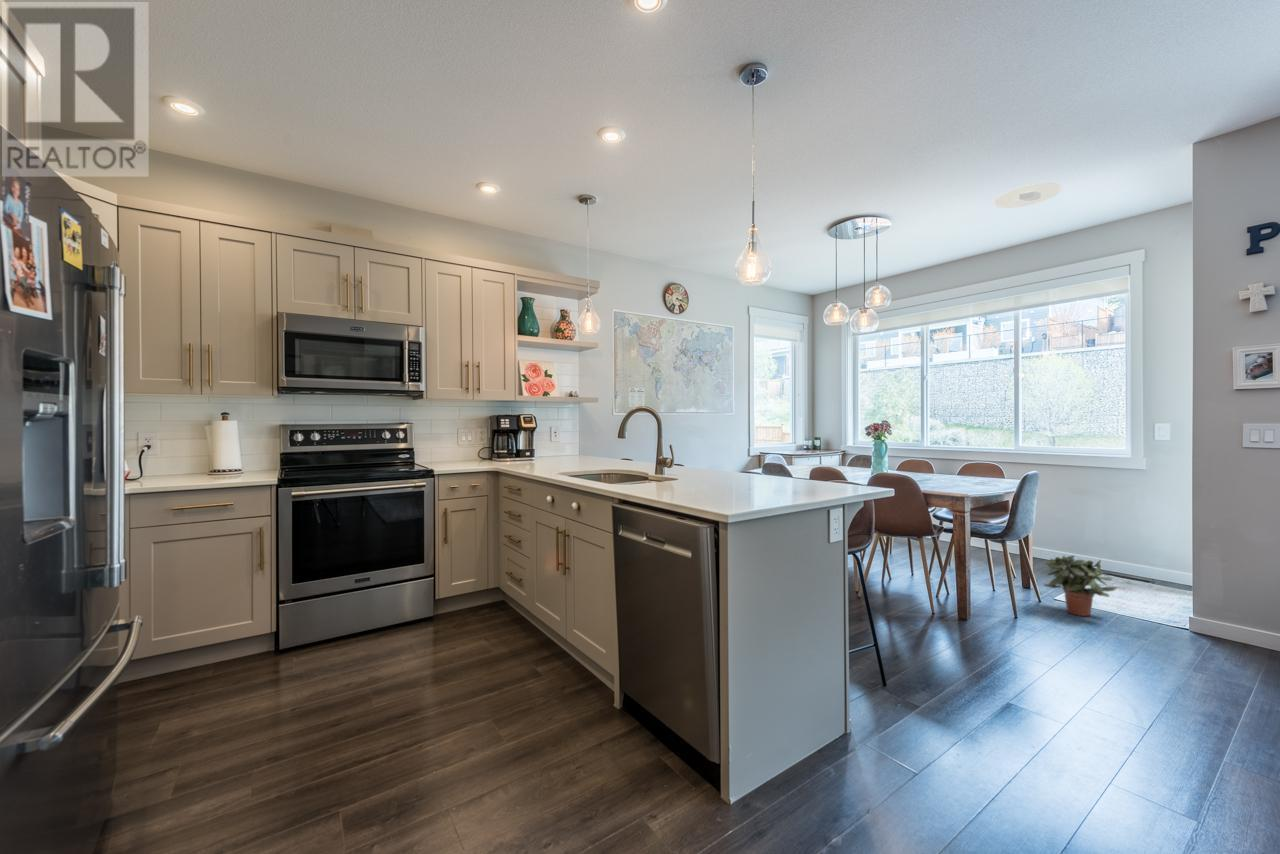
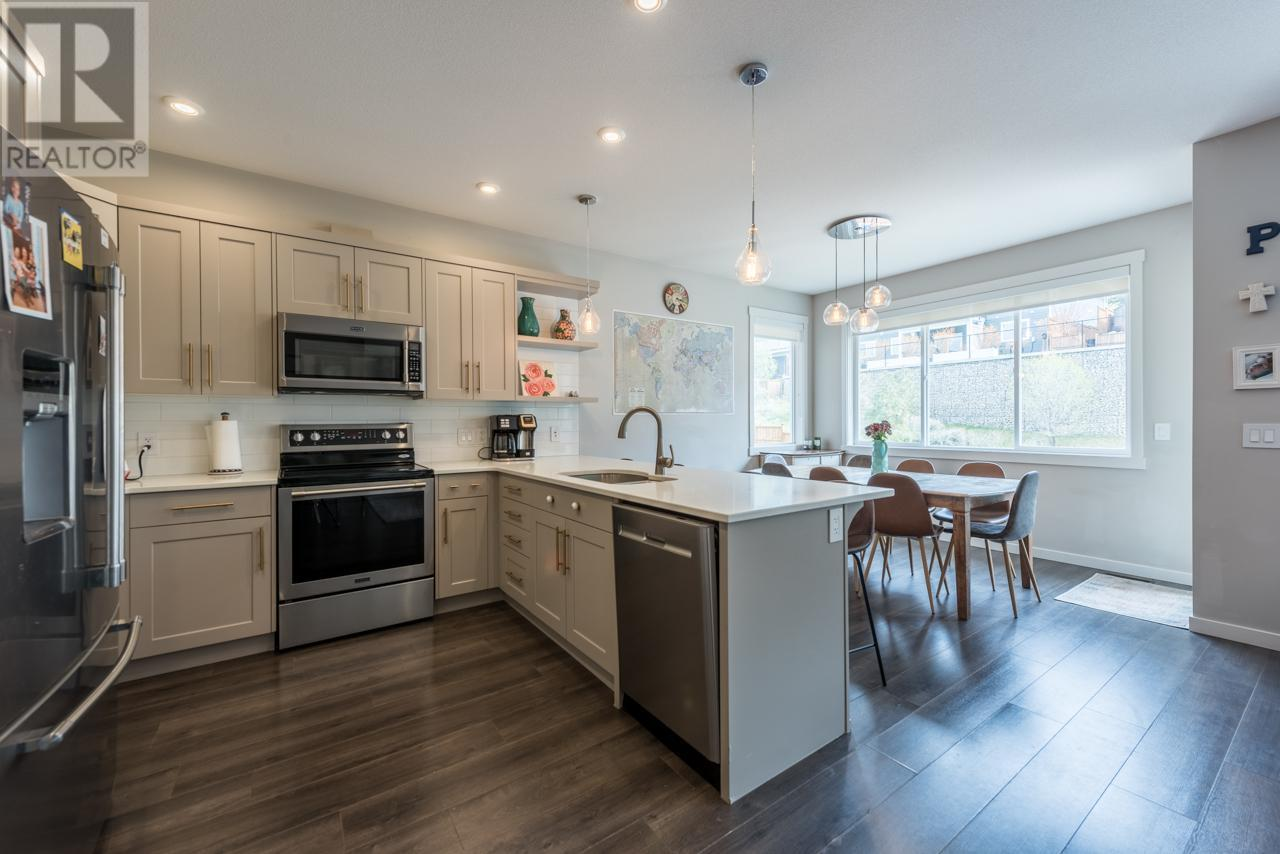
- recessed light [992,182,1063,209]
- potted plant [1042,554,1118,617]
